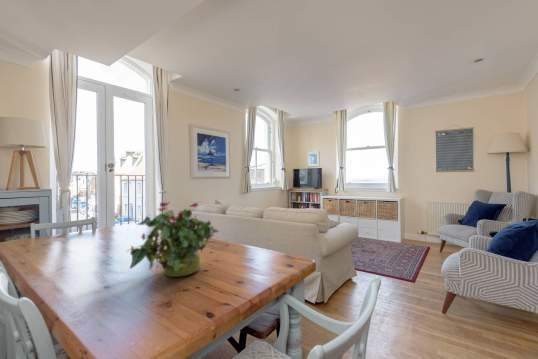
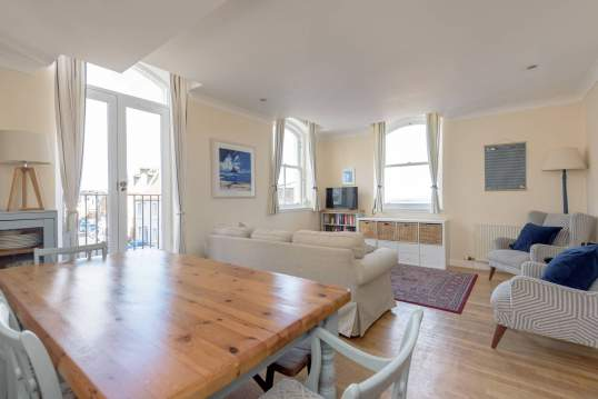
- potted plant [126,201,219,278]
